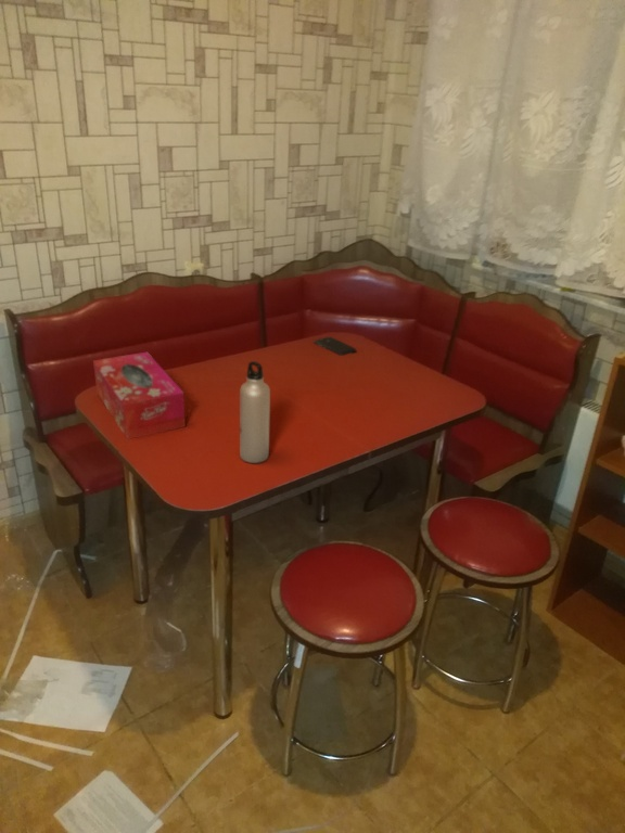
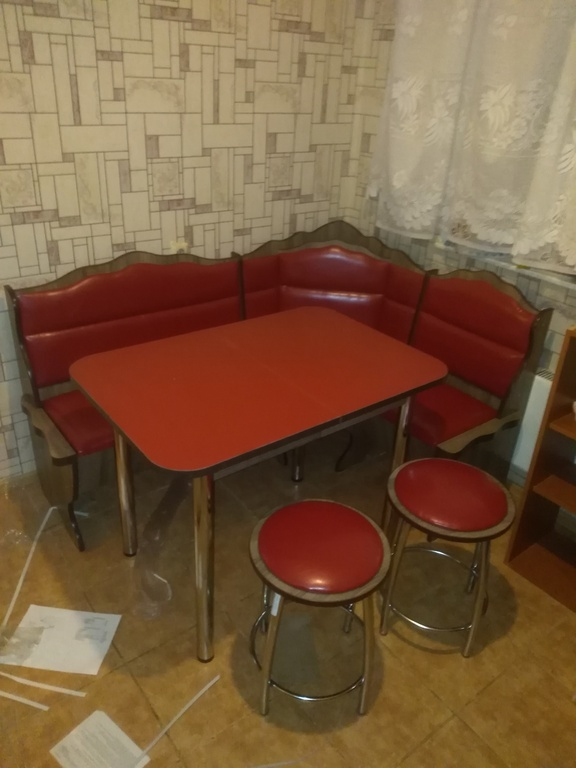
- smartphone [312,336,357,357]
- water bottle [239,360,271,464]
- tissue box [92,351,187,440]
